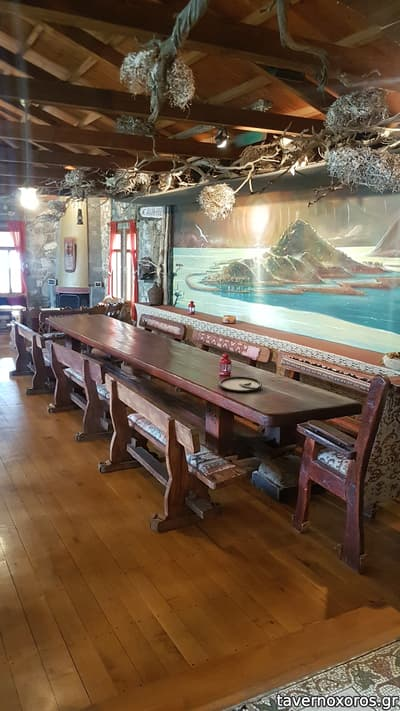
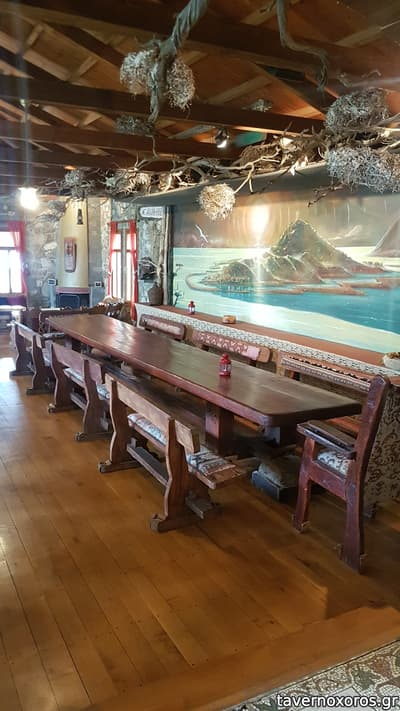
- plate [218,375,263,393]
